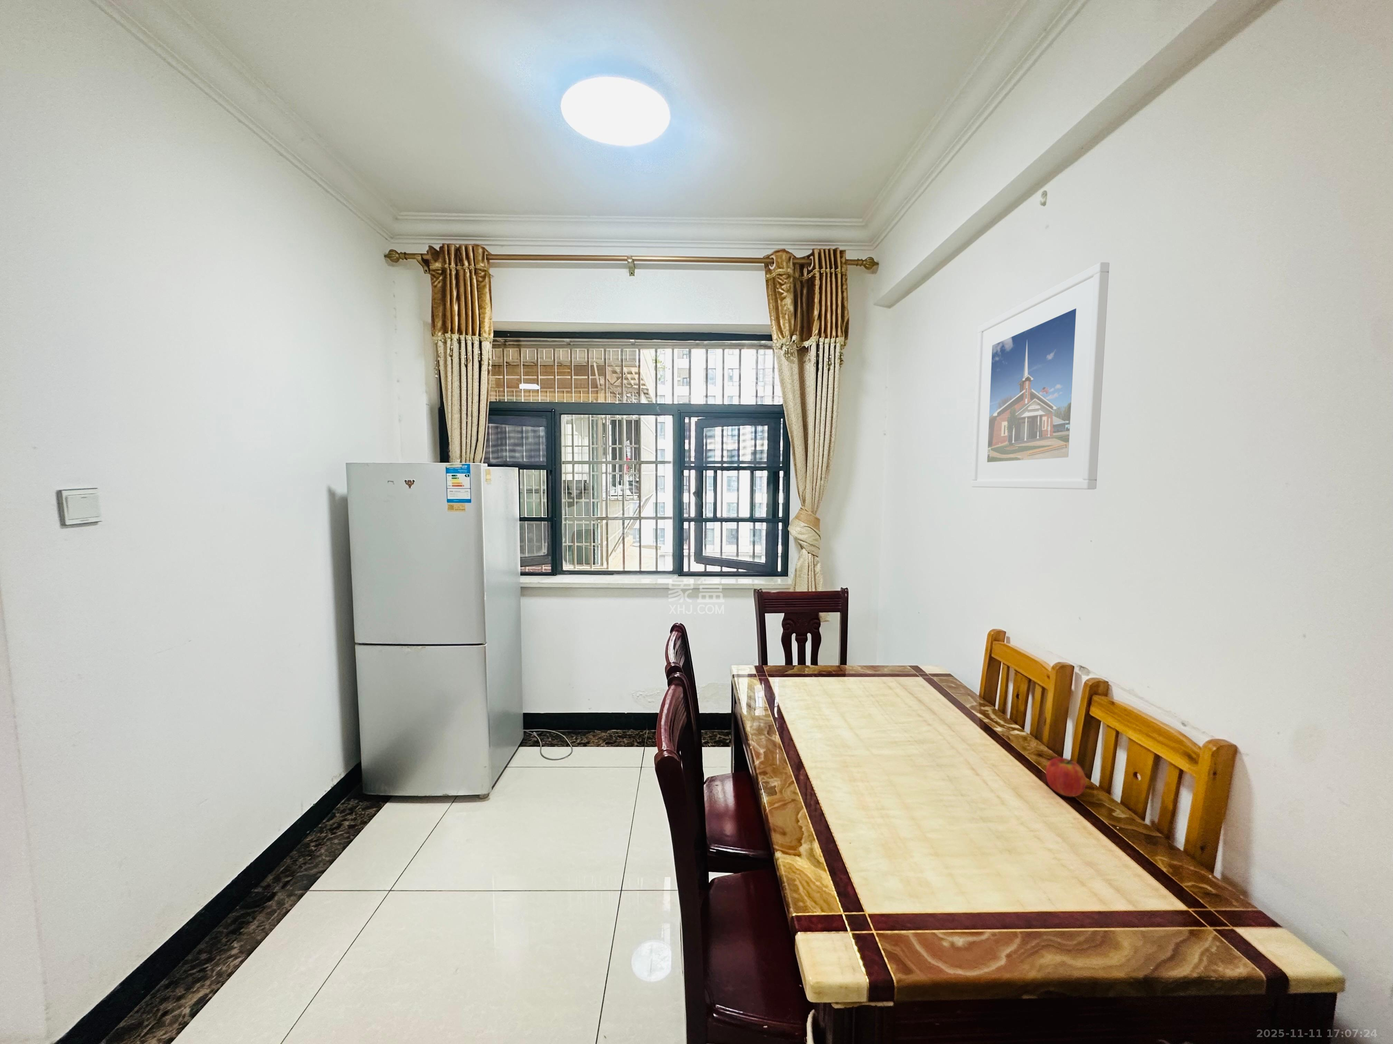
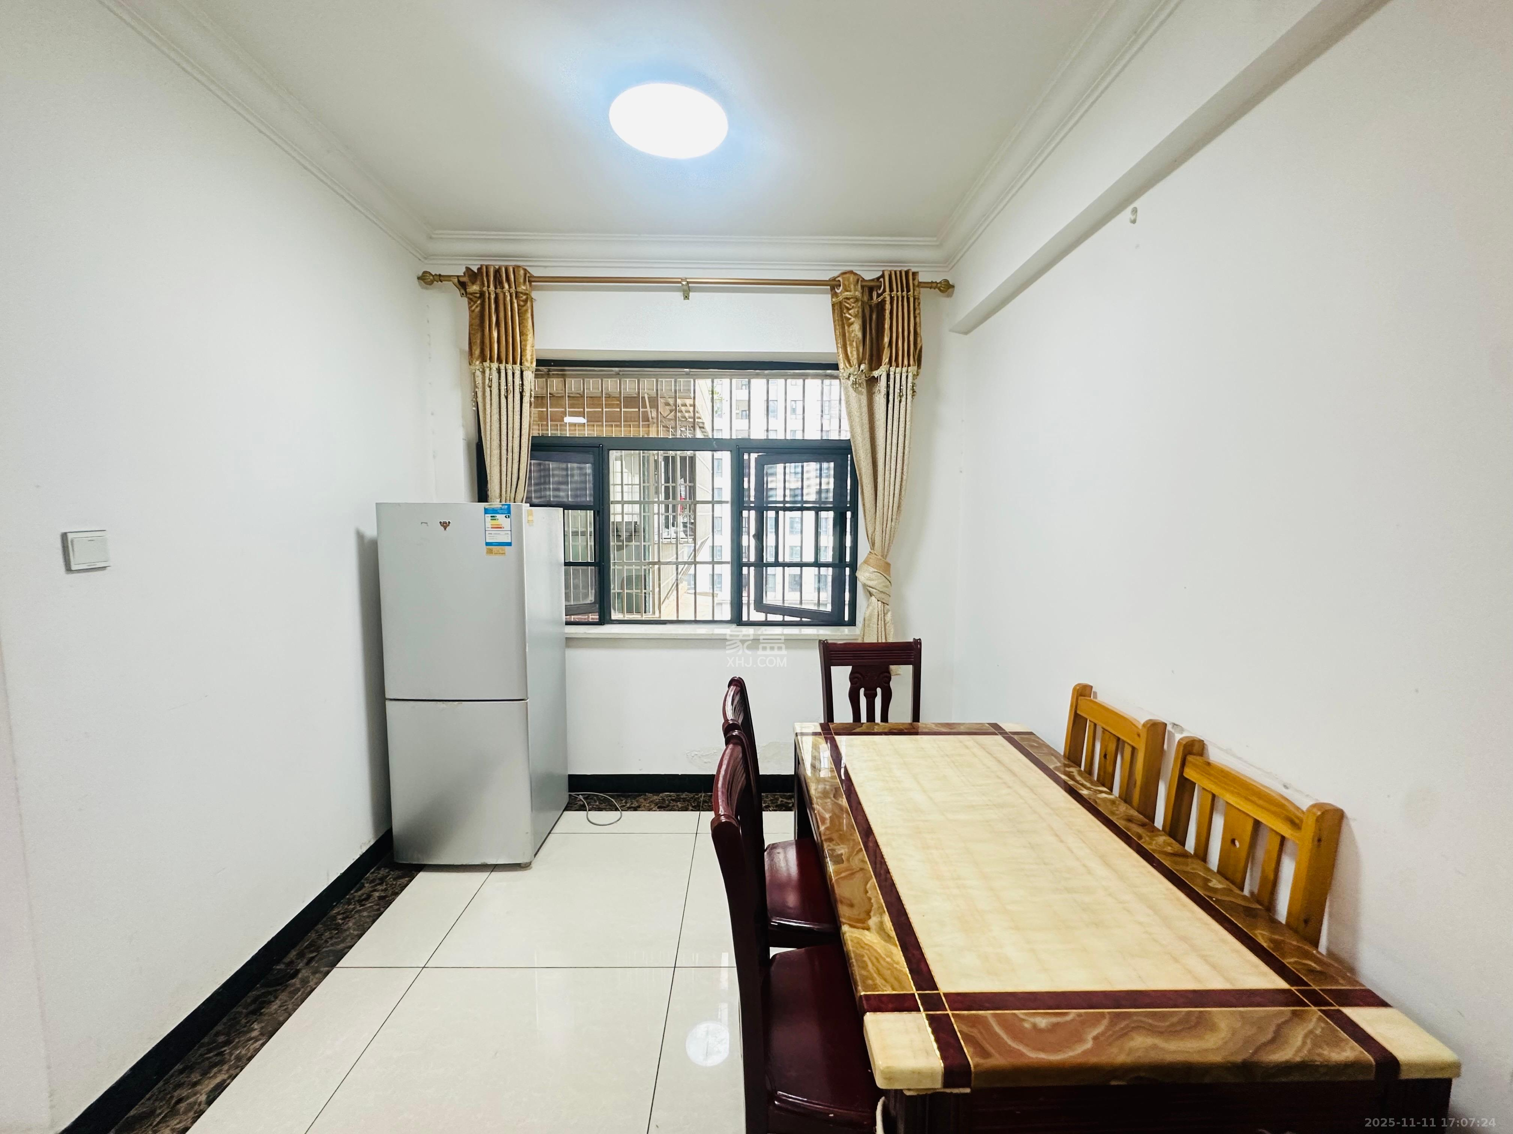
- fruit [1045,757,1086,797]
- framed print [971,262,1110,490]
